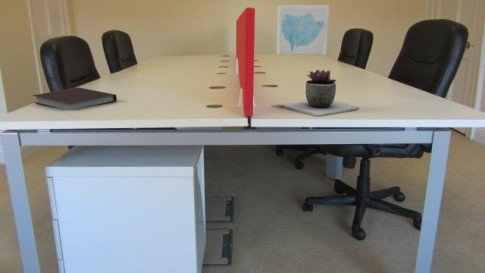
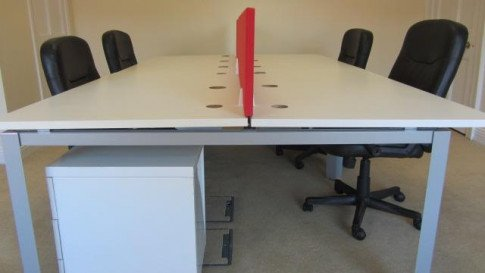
- notebook [31,86,118,111]
- wall art [275,4,330,57]
- succulent plant [284,69,360,118]
